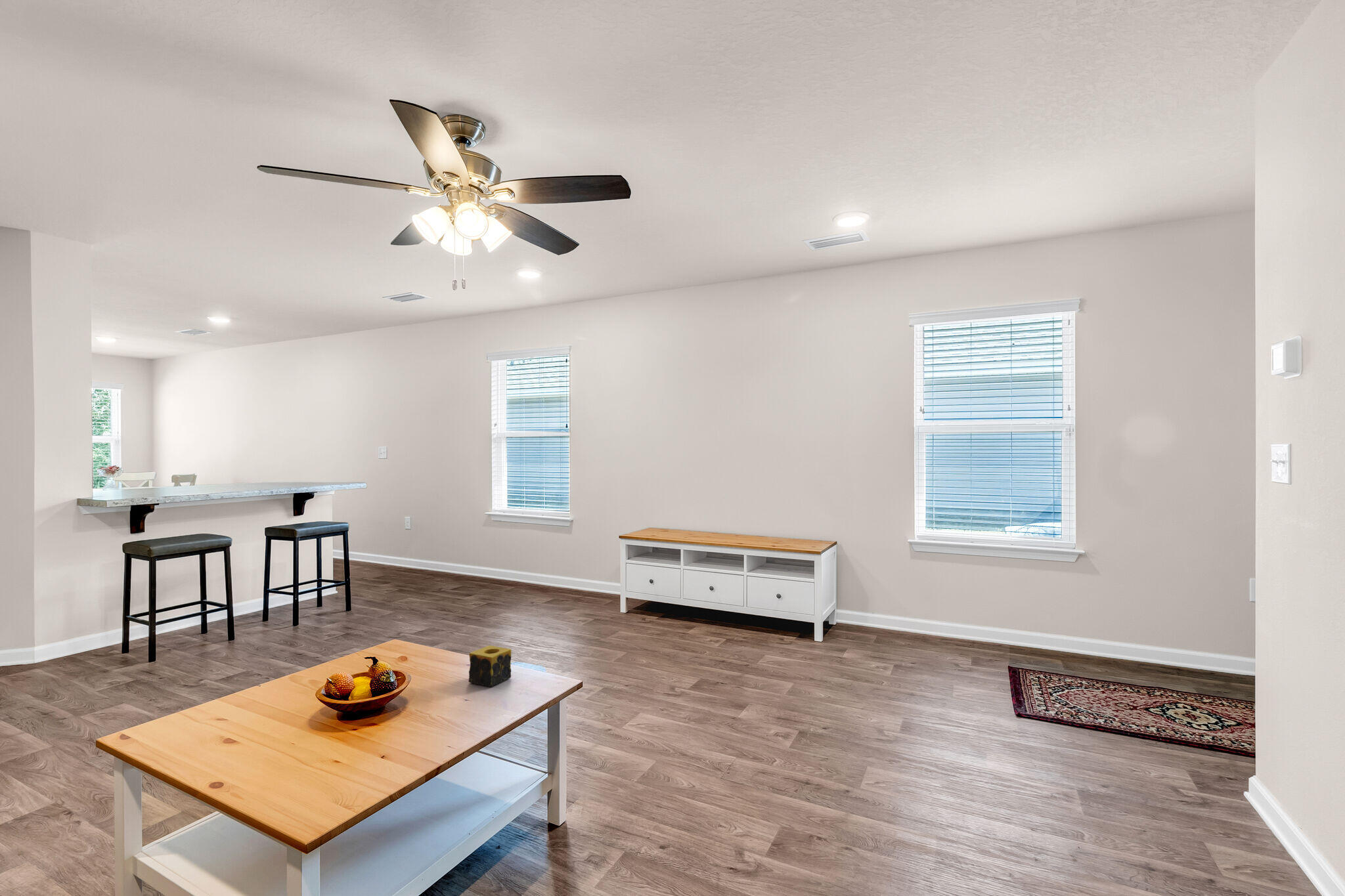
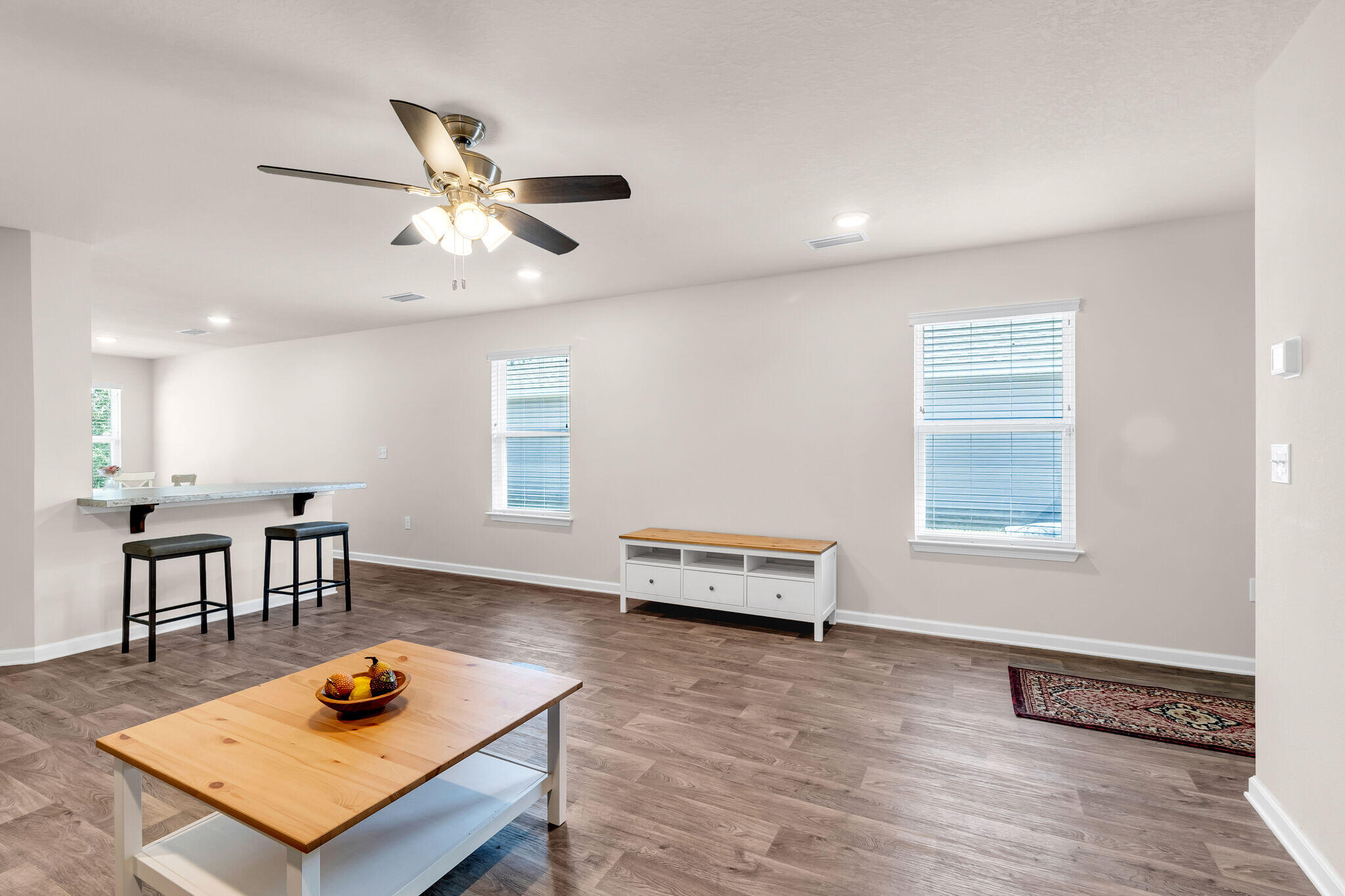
- candle [468,645,512,687]
